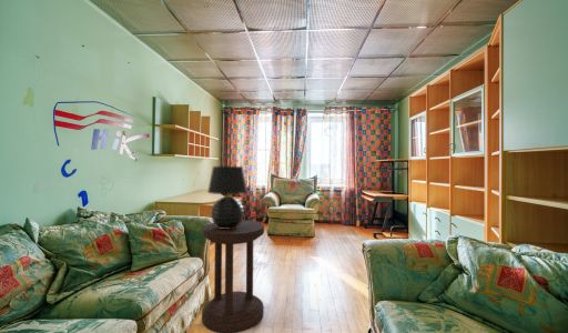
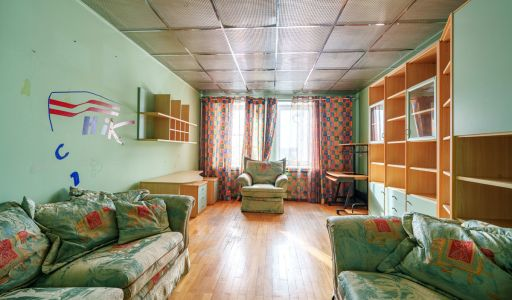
- side table [201,219,265,333]
- table lamp [206,165,248,229]
